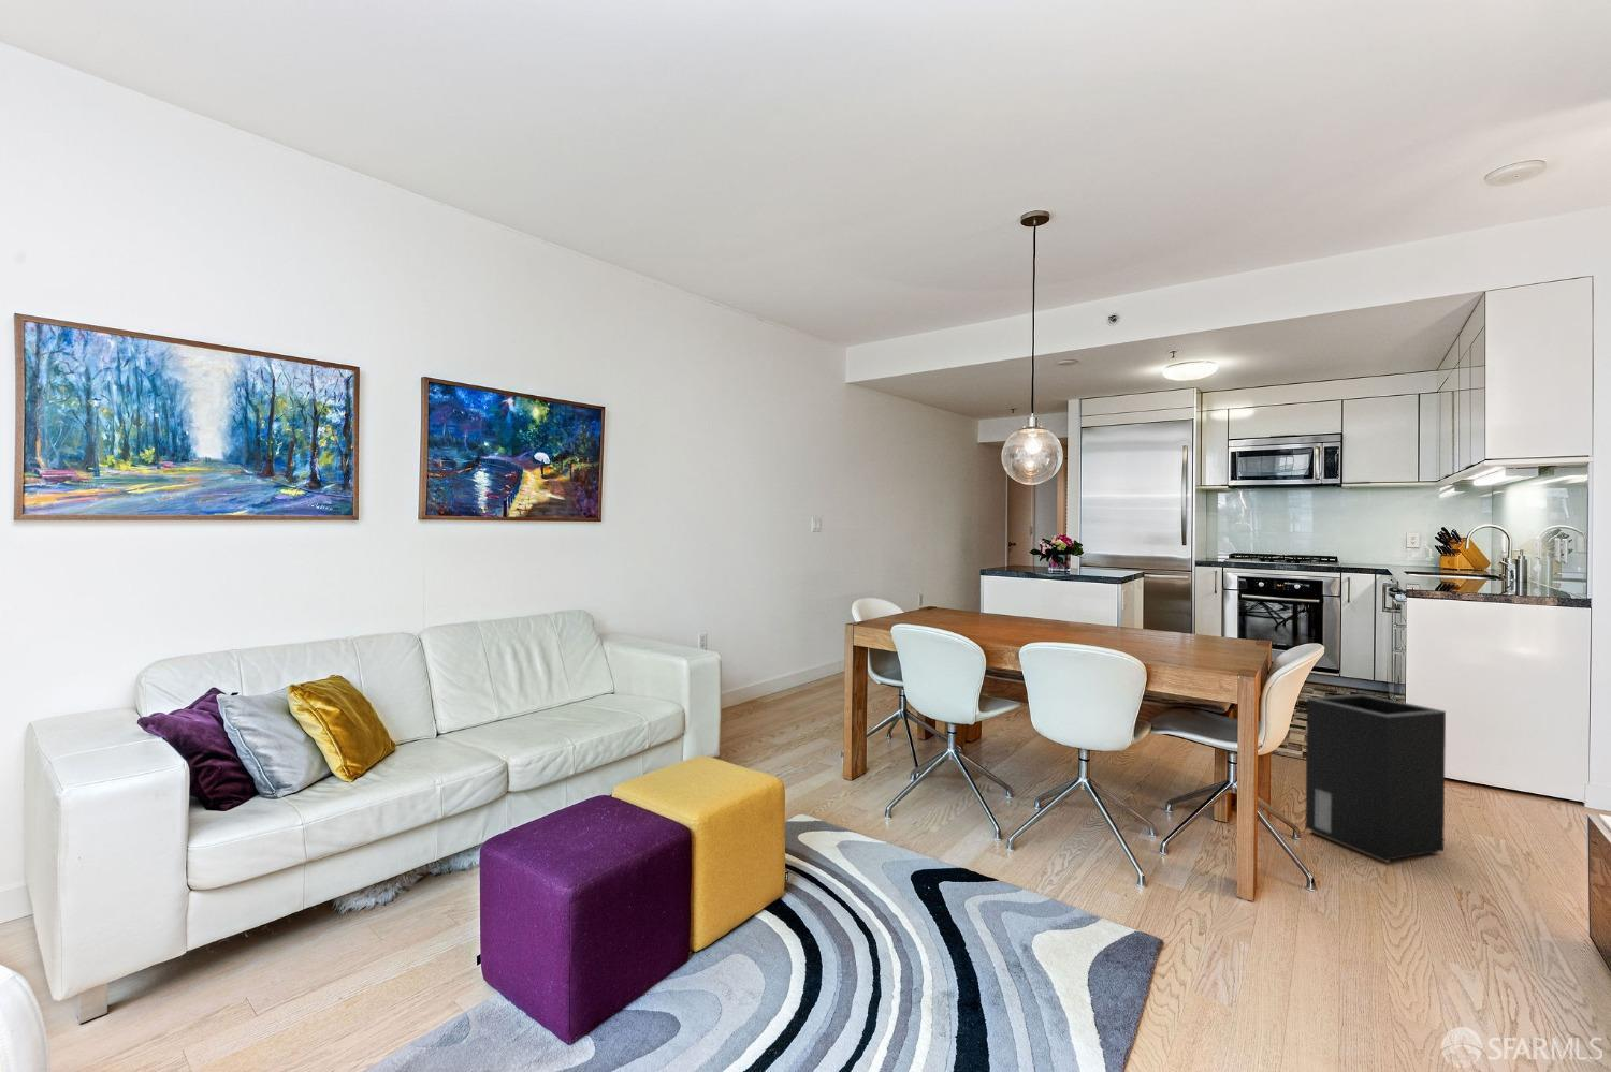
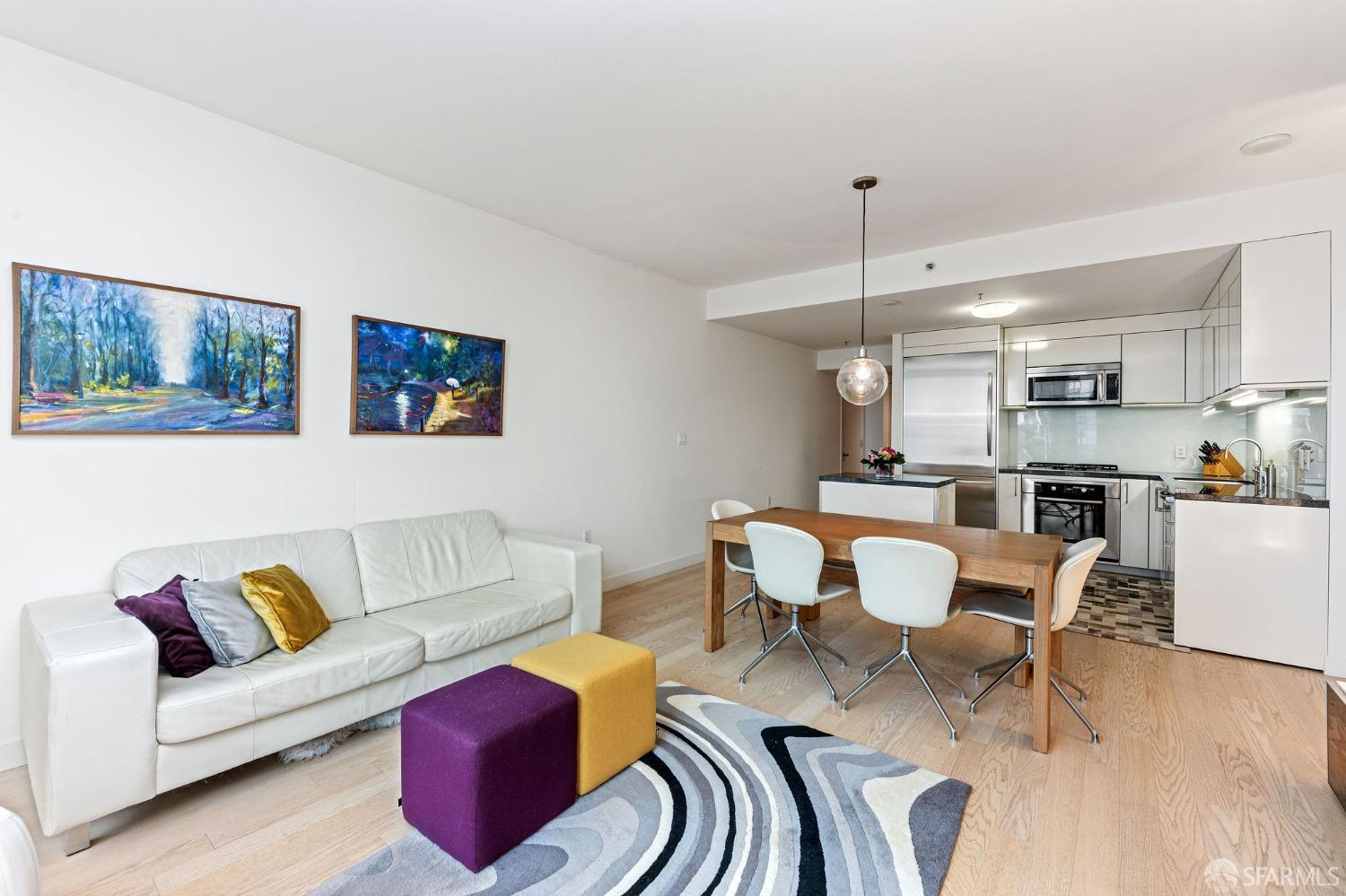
- speaker [1303,693,1447,864]
